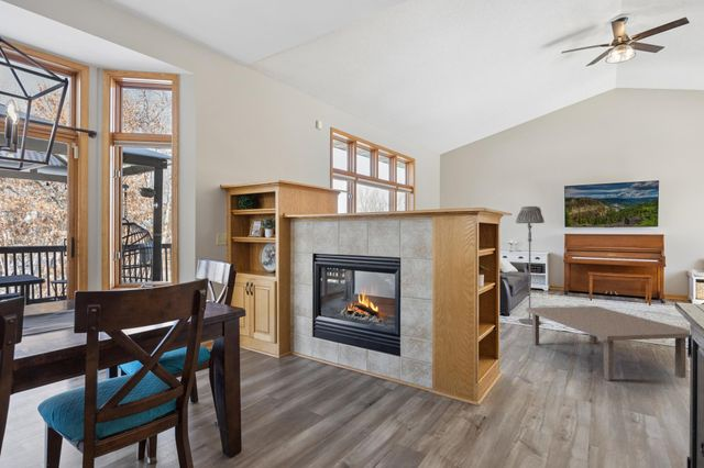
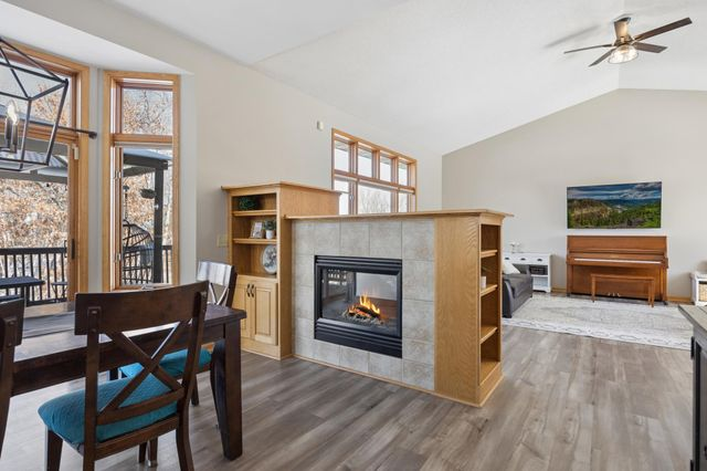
- coffee table [525,305,691,381]
- floor lamp [515,205,546,325]
